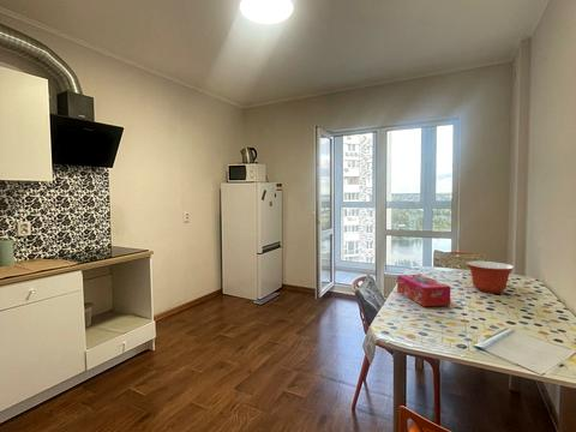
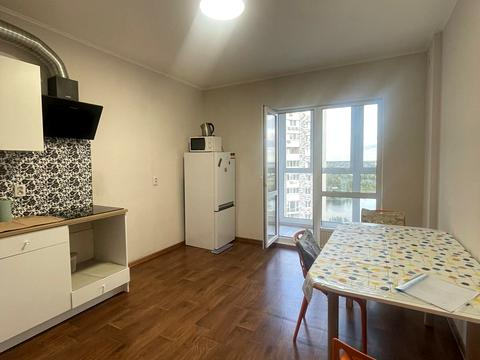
- tissue box [396,274,451,307]
- mixing bowl [466,260,515,294]
